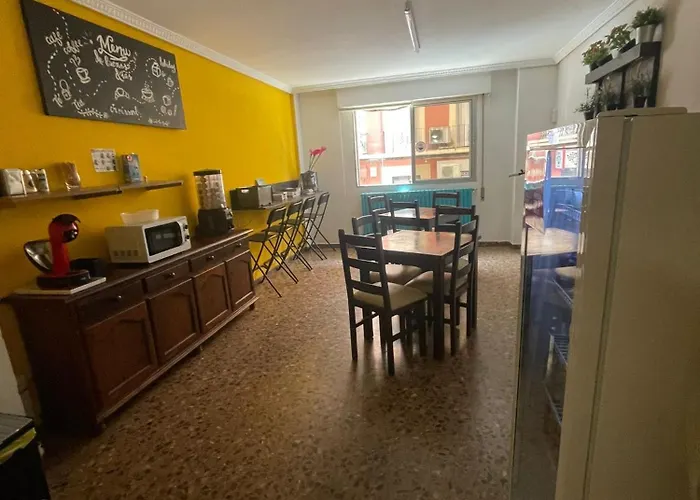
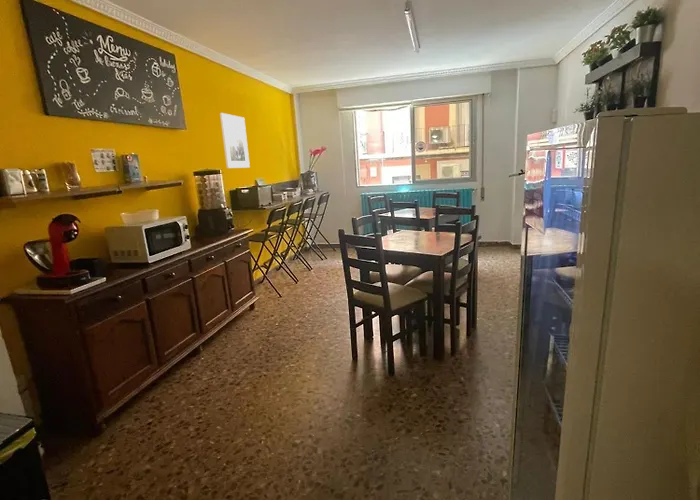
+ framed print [219,112,251,169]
